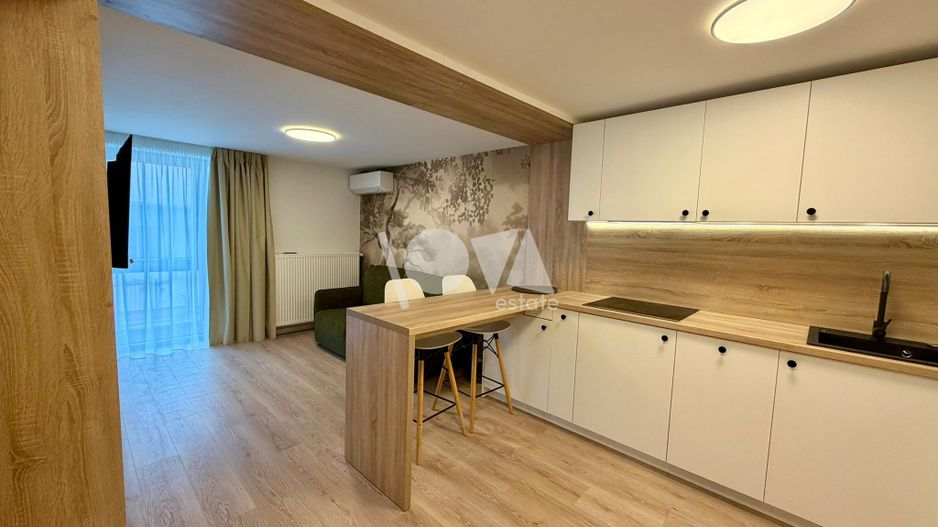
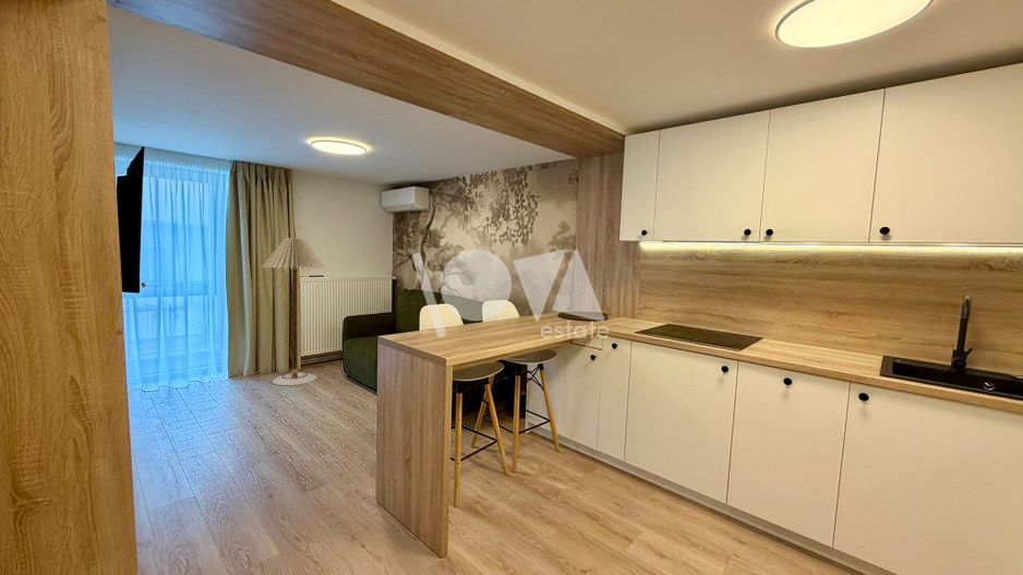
+ floor lamp [261,237,327,386]
